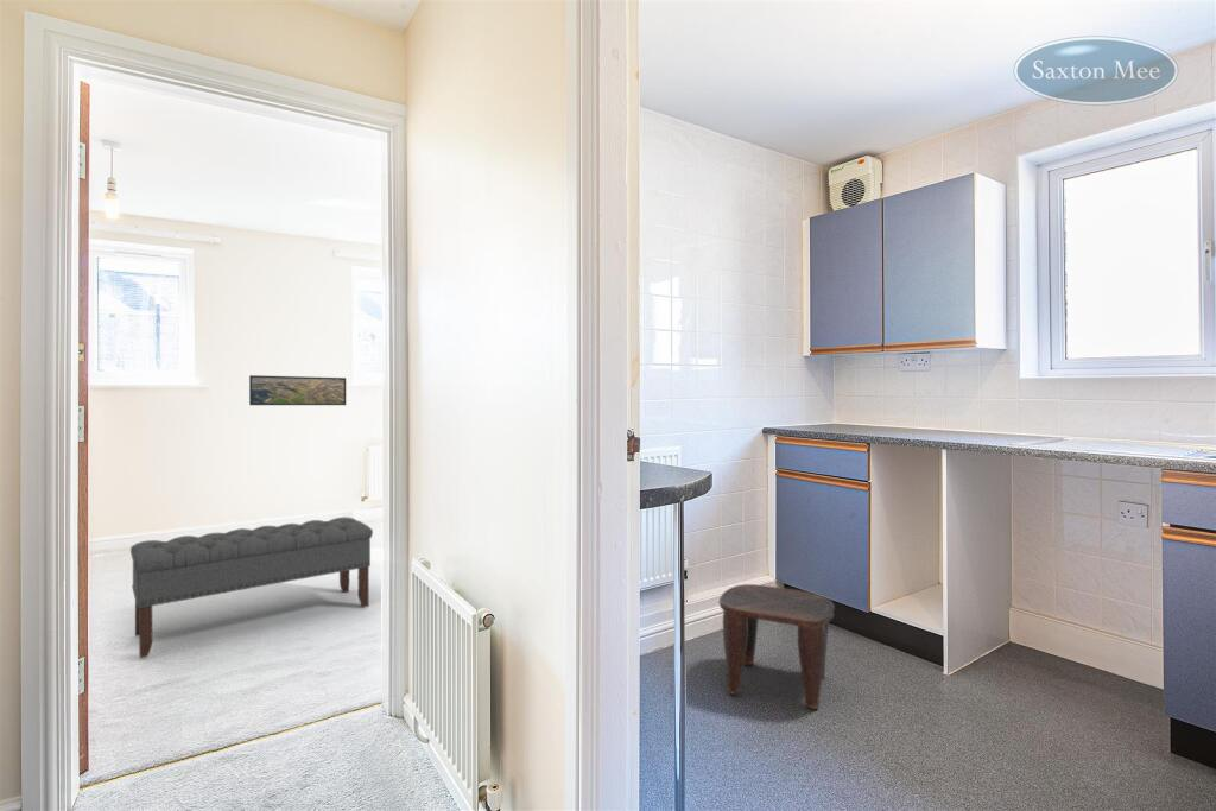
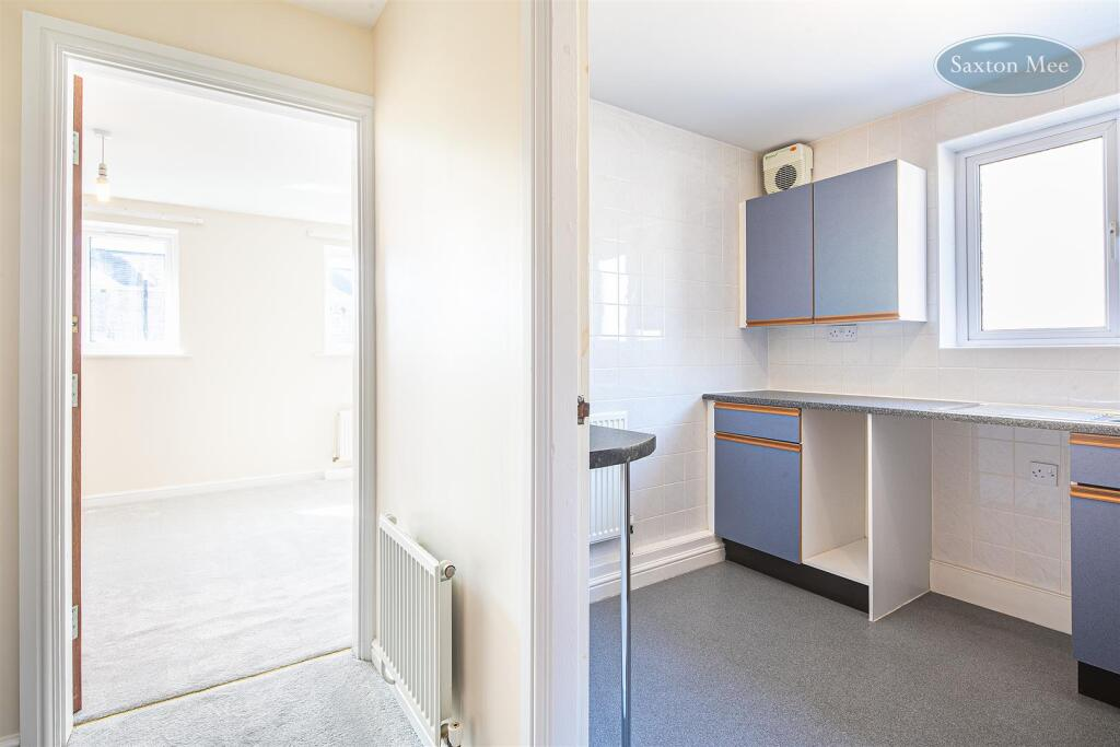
- bench [129,515,374,659]
- stool [718,583,836,710]
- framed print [248,374,347,406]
